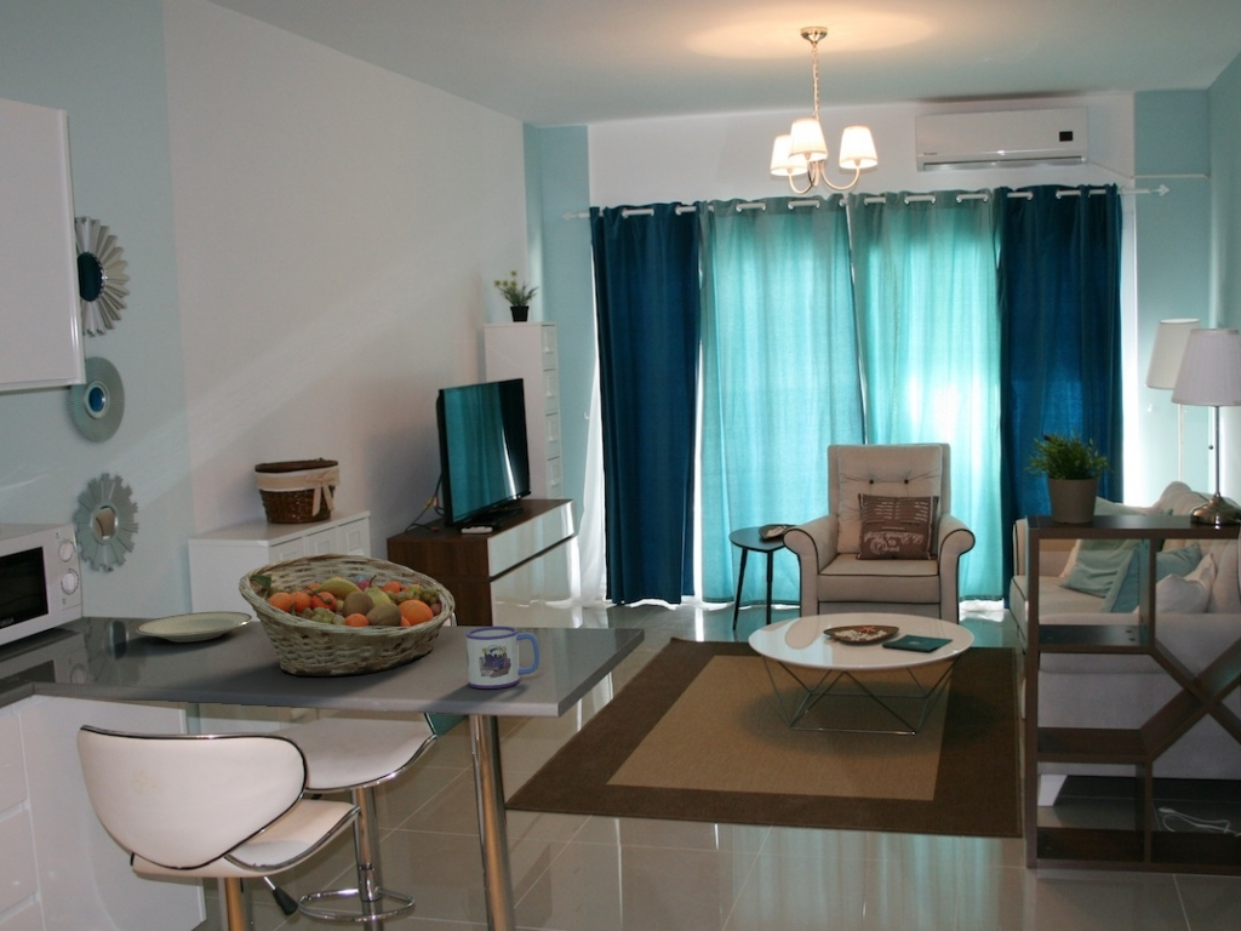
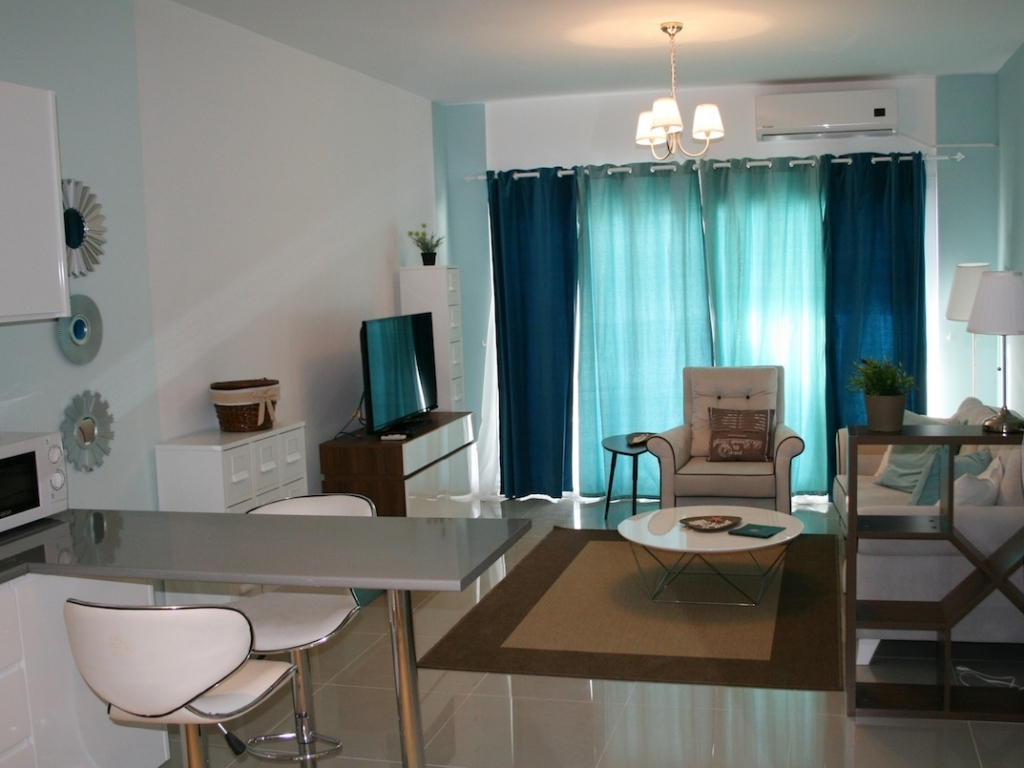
- mug [465,626,542,690]
- fruit basket [238,552,457,678]
- plate [135,611,253,644]
